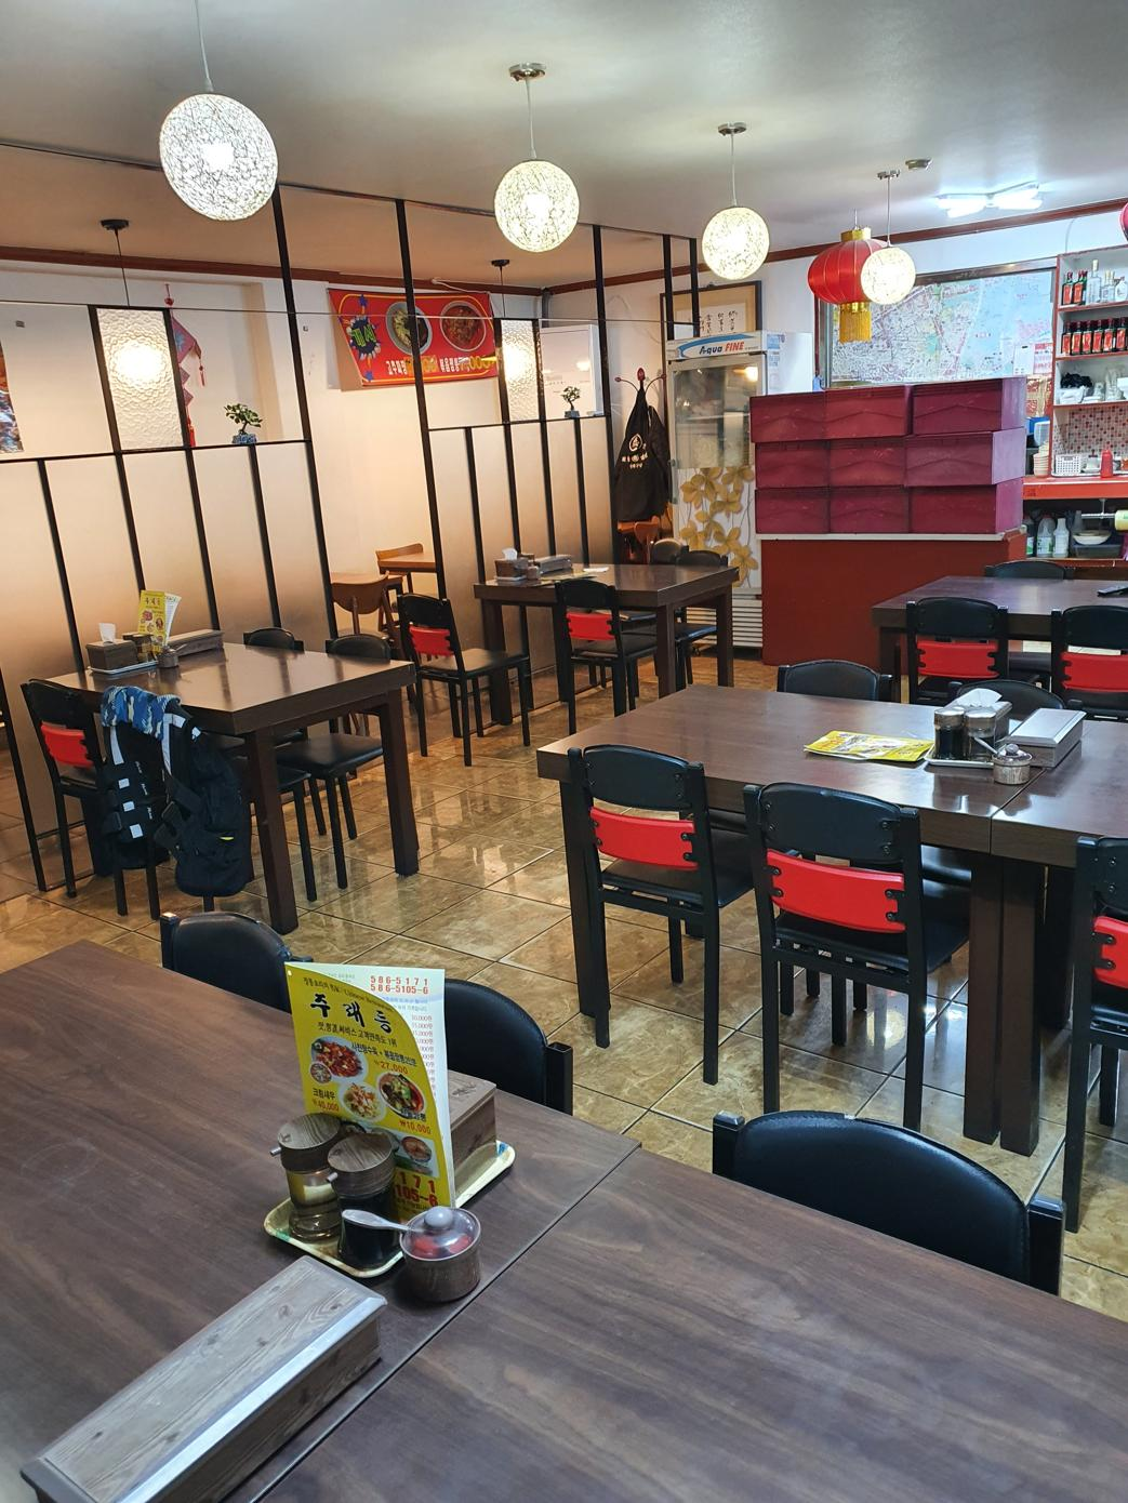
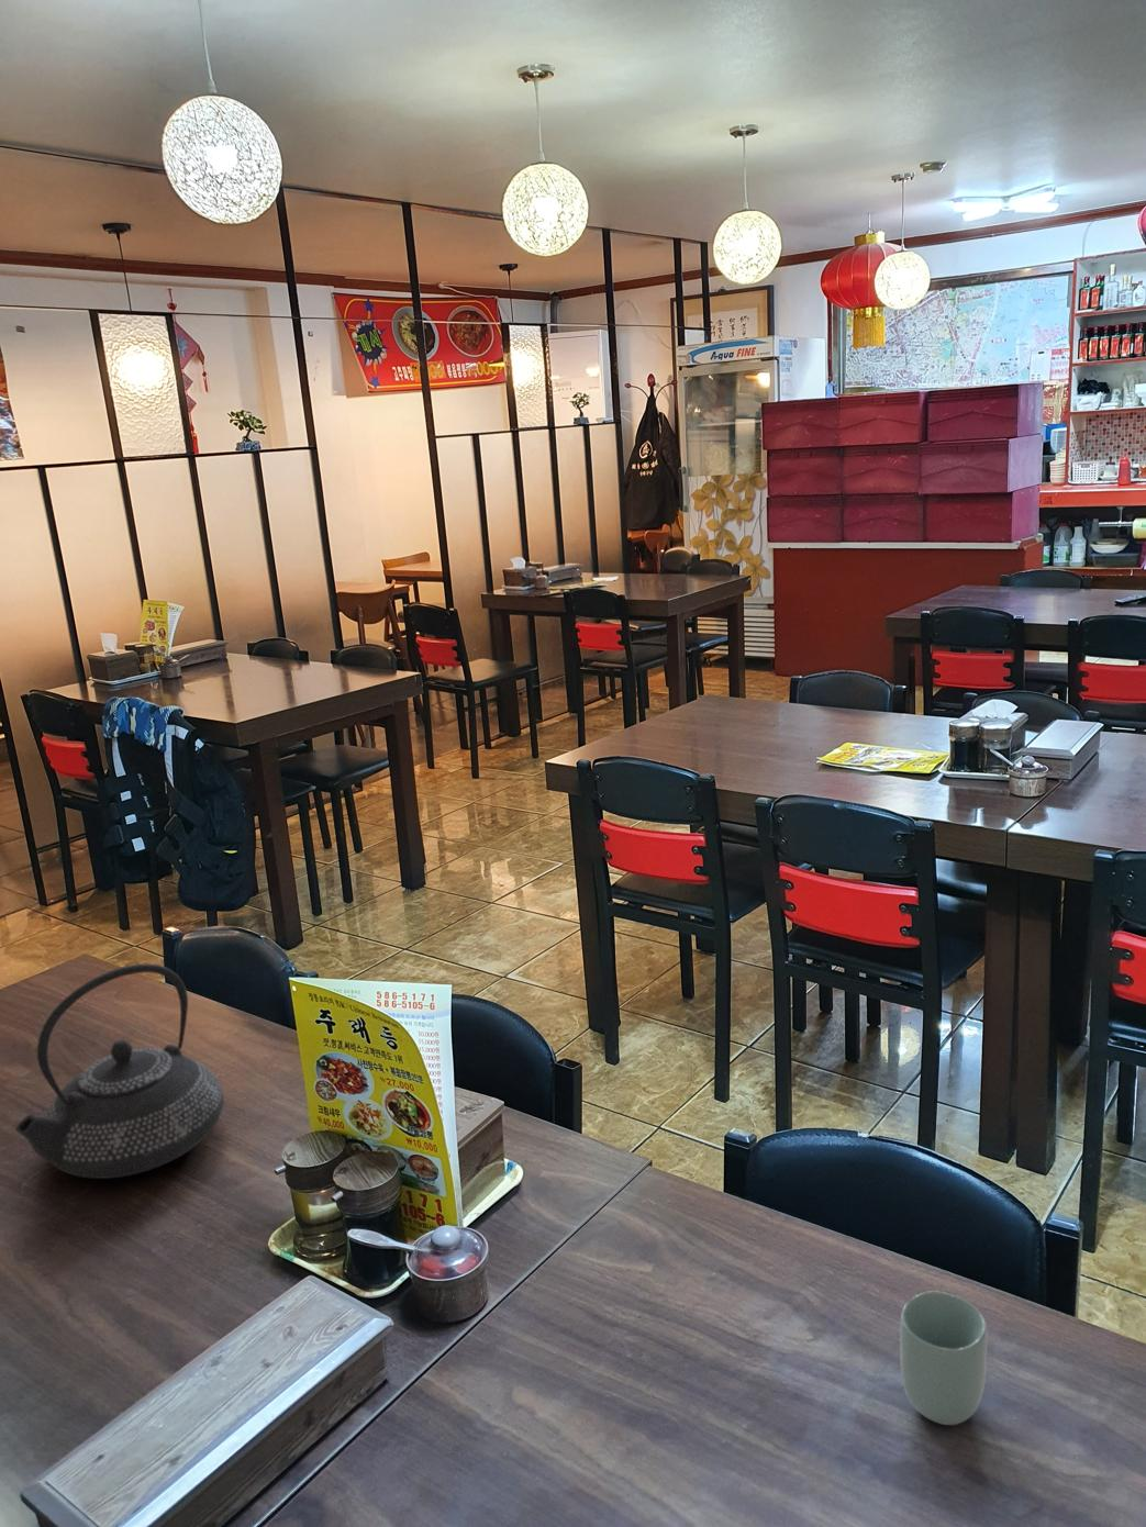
+ cup [899,1291,988,1426]
+ teapot [14,963,224,1180]
